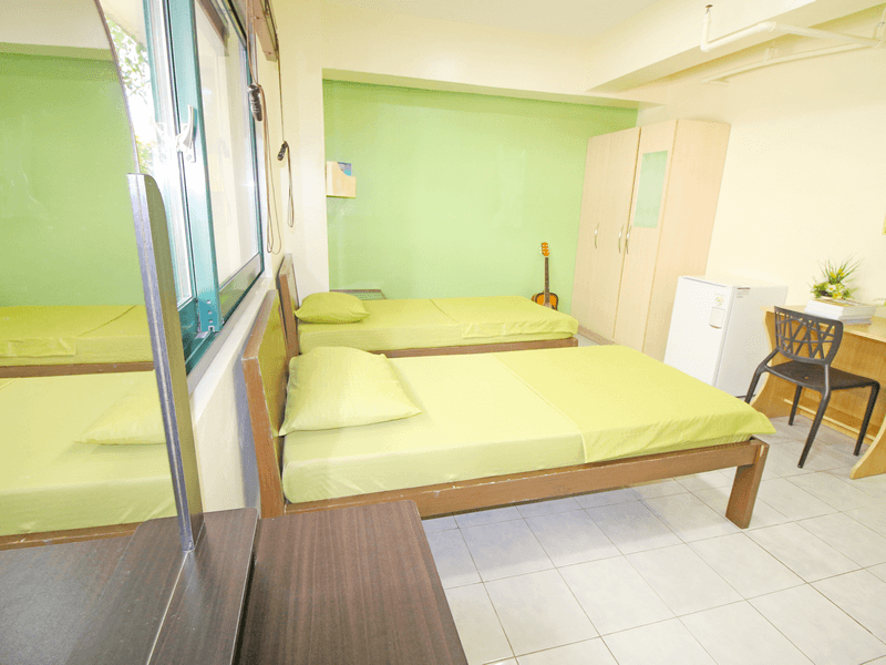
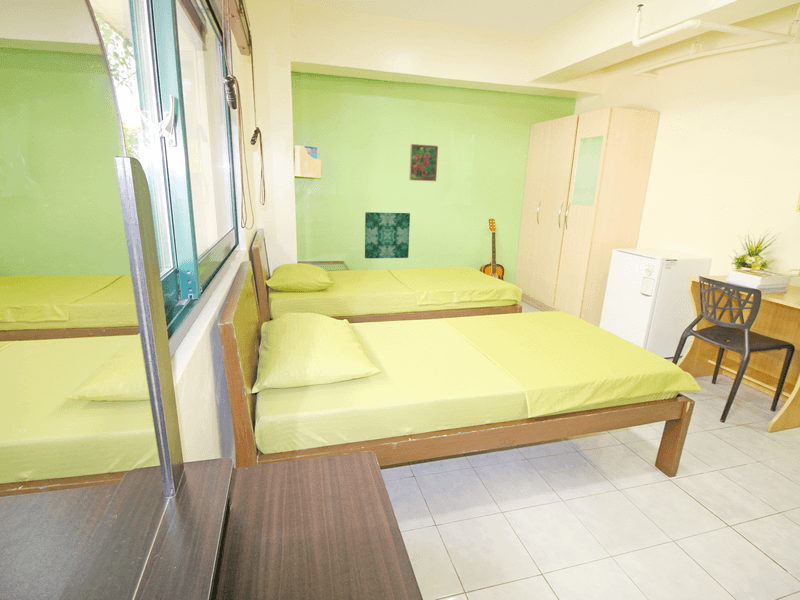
+ wall art [364,211,411,259]
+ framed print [408,143,439,182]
